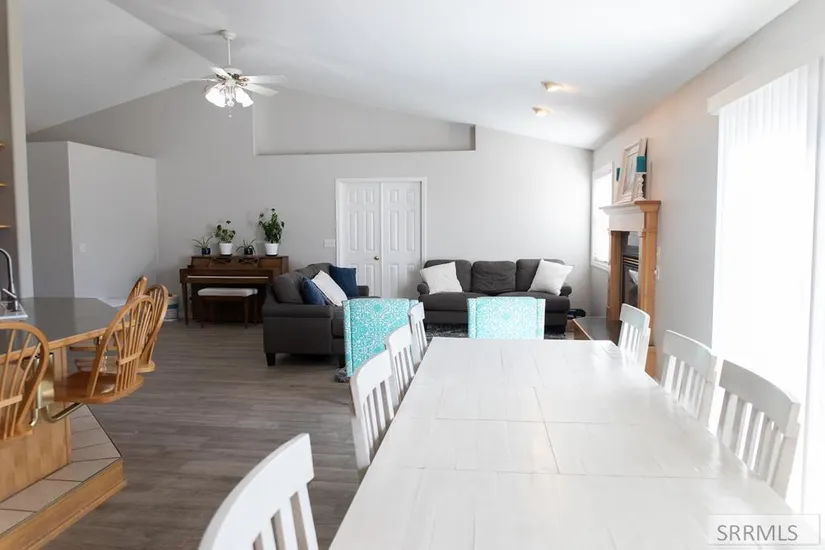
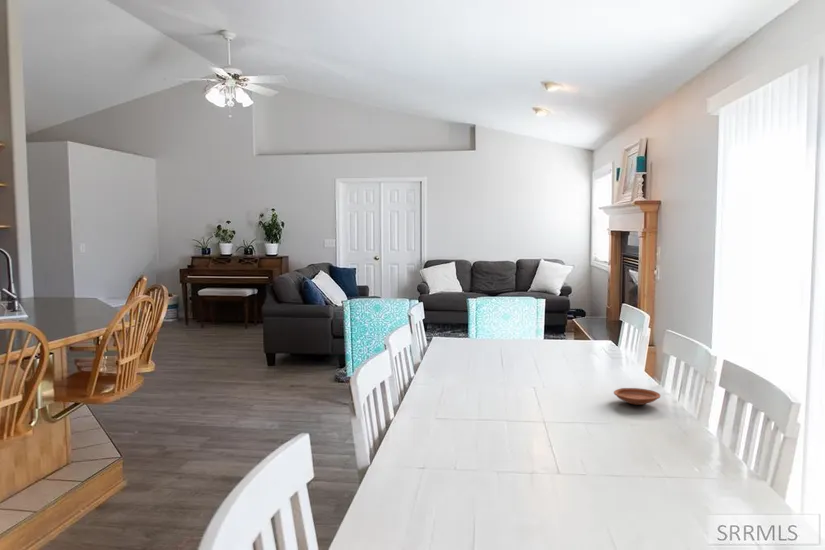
+ plate [613,387,661,406]
